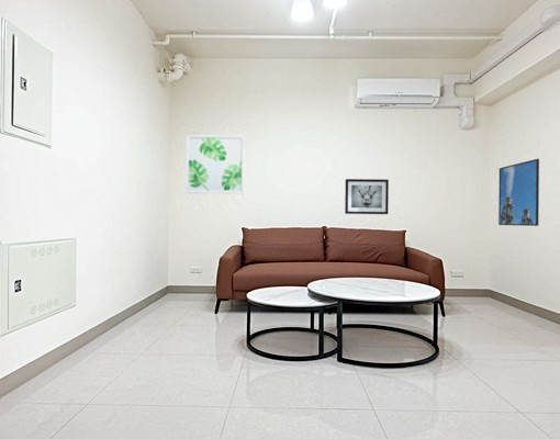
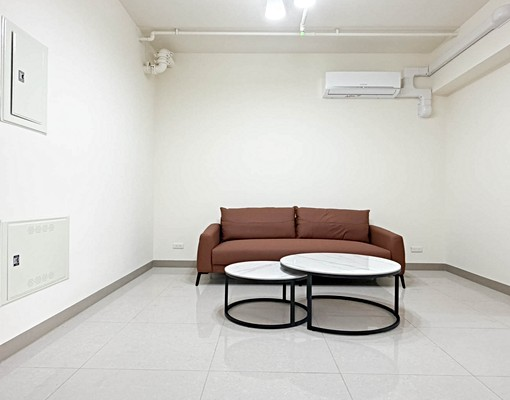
- wall art [184,134,246,195]
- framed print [497,158,540,227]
- wall art [344,178,390,215]
